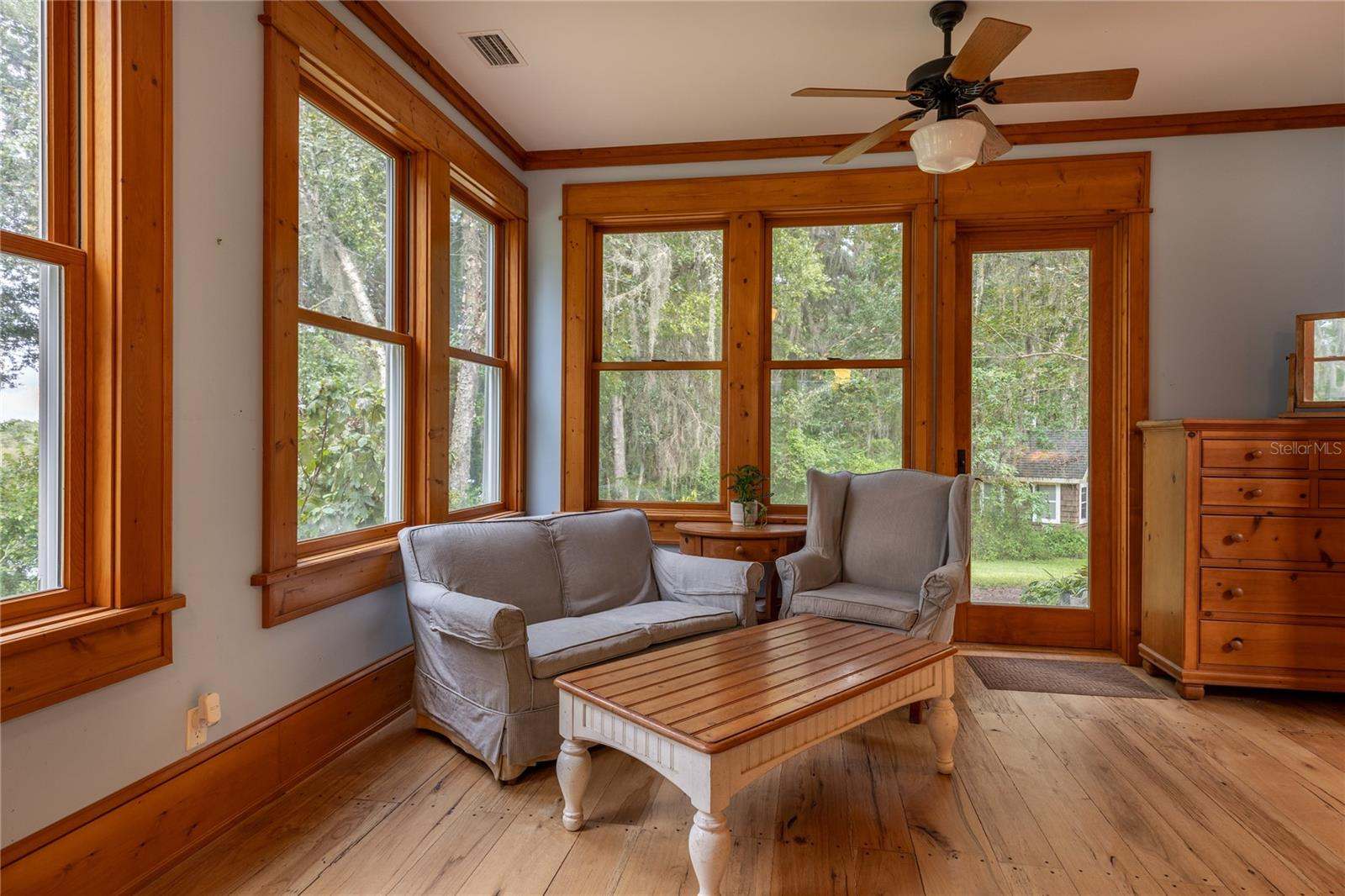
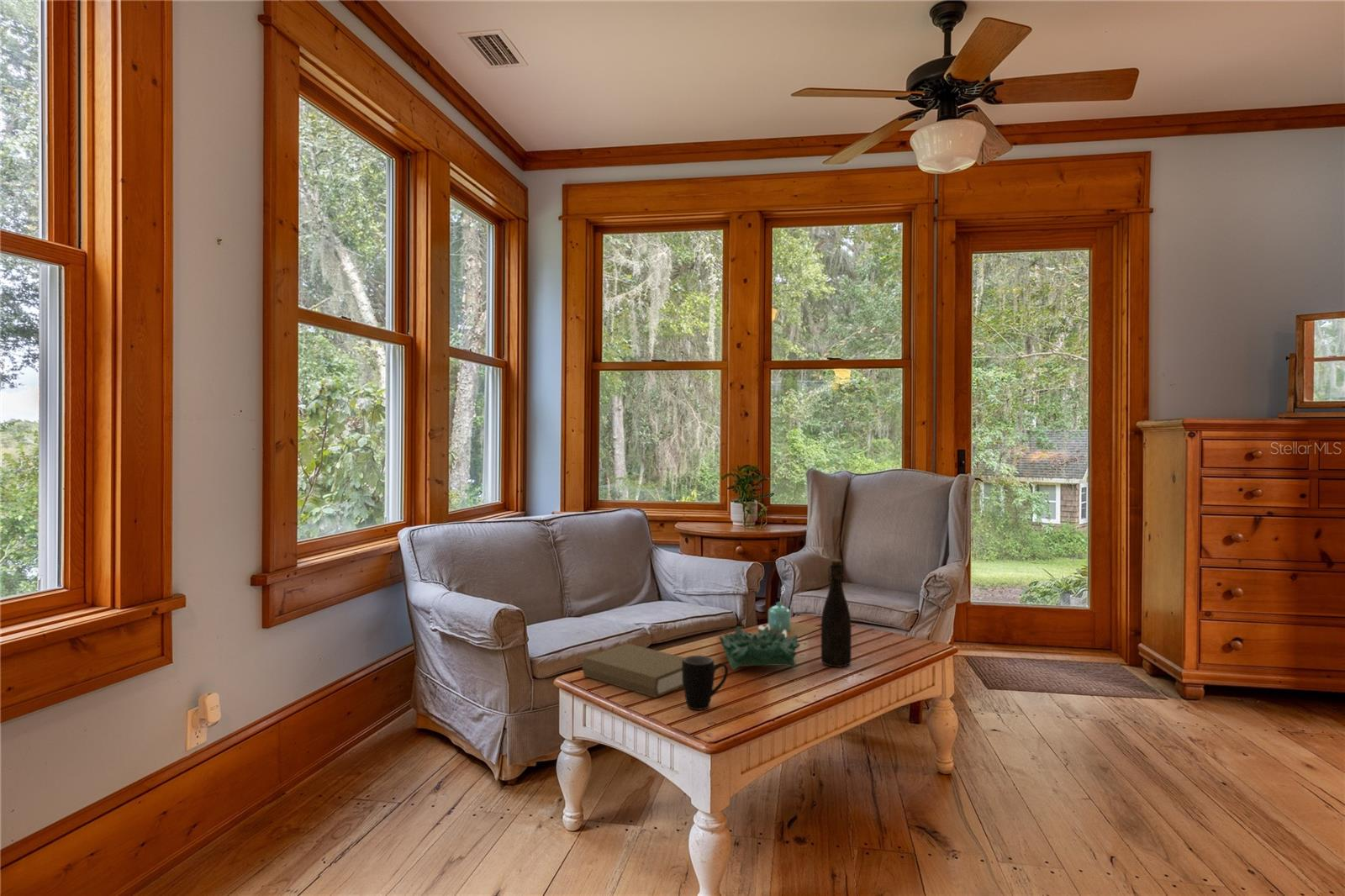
+ bottle [820,558,852,667]
+ mug [683,655,729,711]
+ candle [747,584,821,639]
+ decorative bowl [719,625,801,671]
+ book [582,643,685,698]
